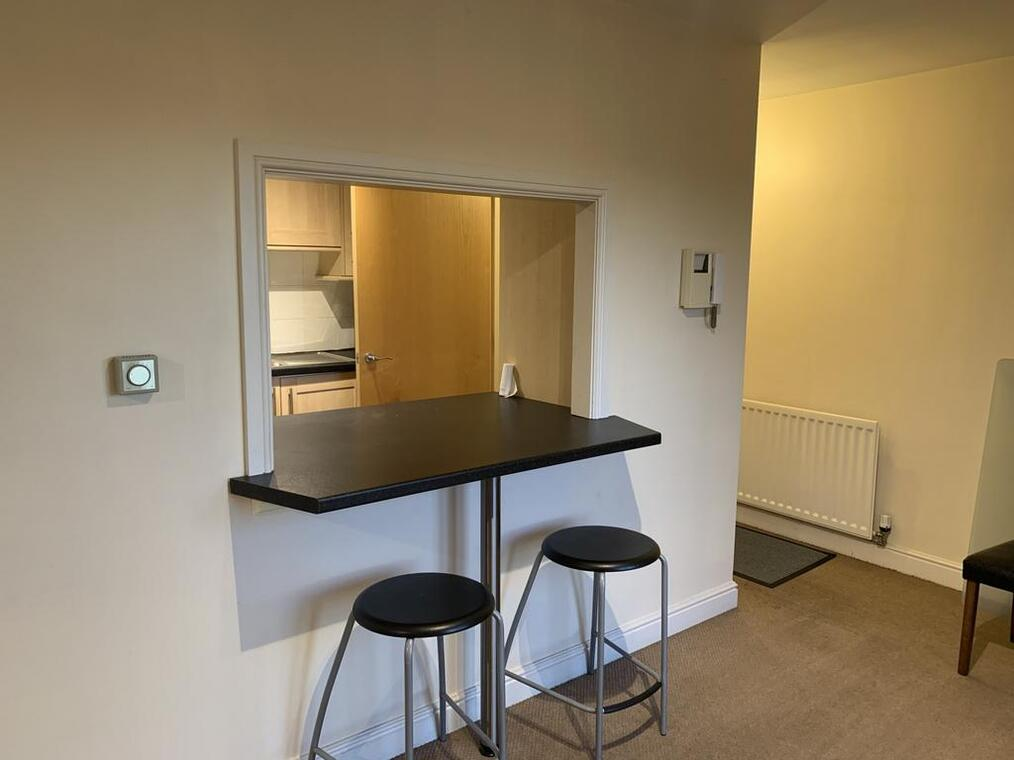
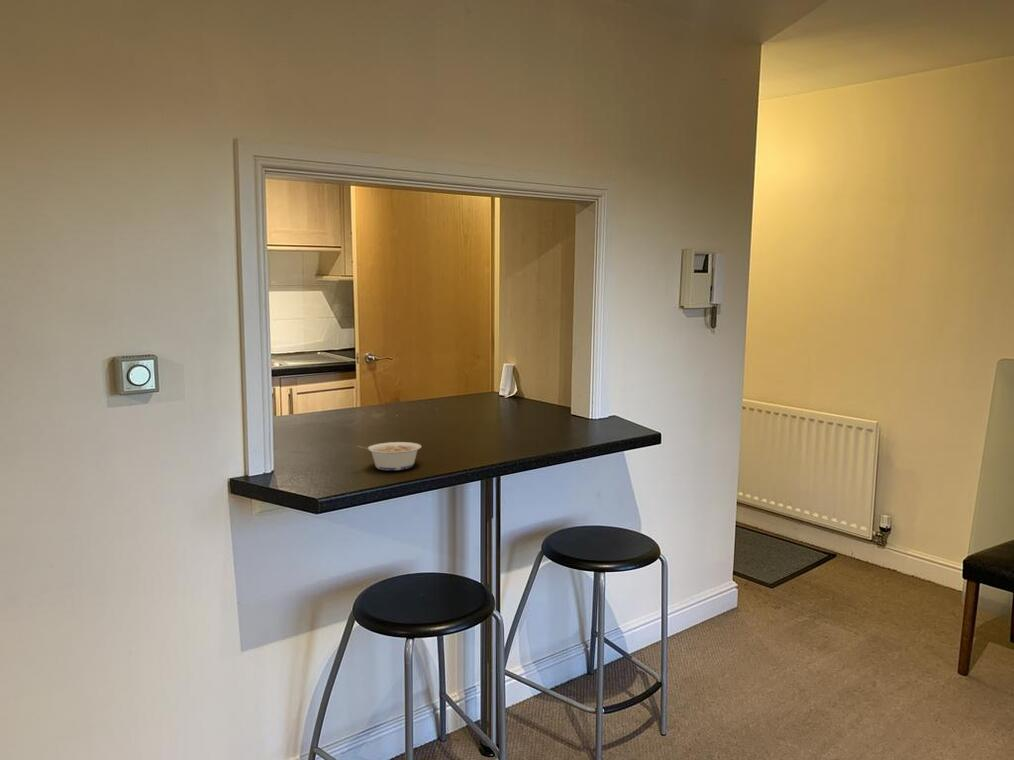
+ legume [357,441,422,471]
